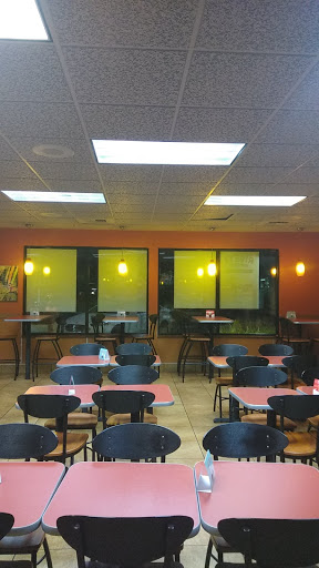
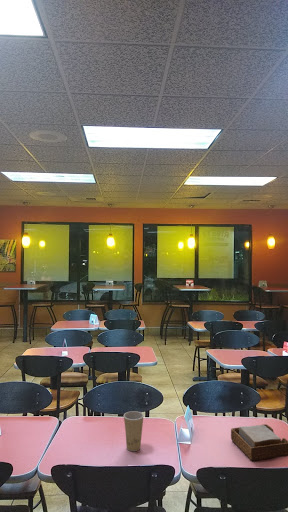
+ napkin holder [230,423,288,462]
+ paper cup [123,410,145,452]
